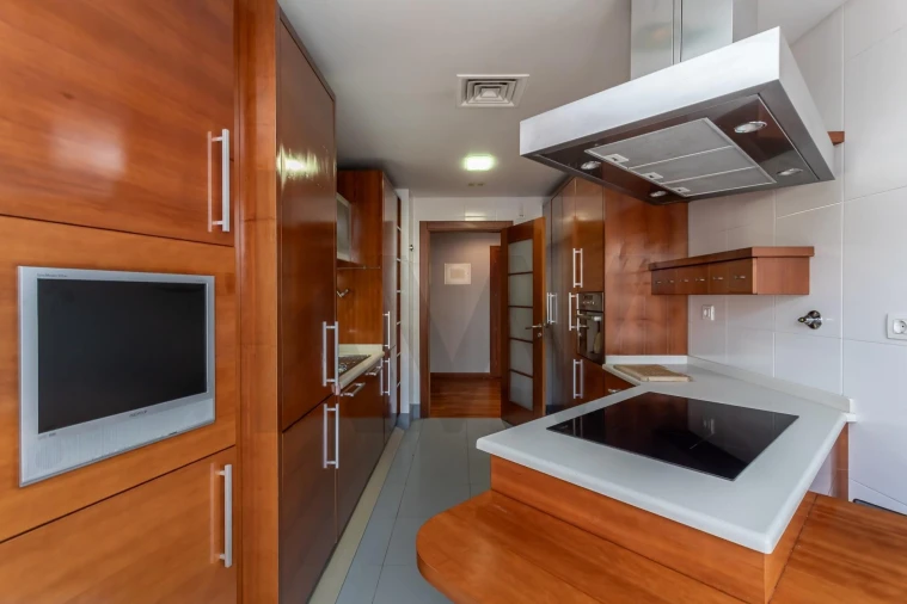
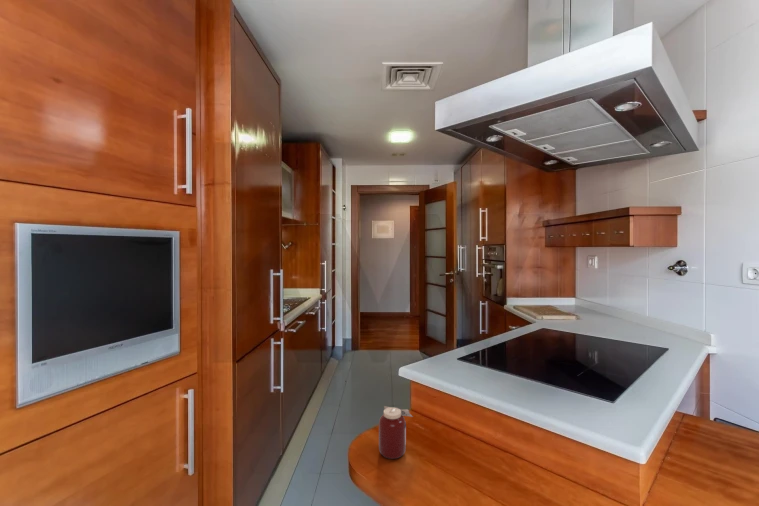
+ jar [378,405,414,460]
